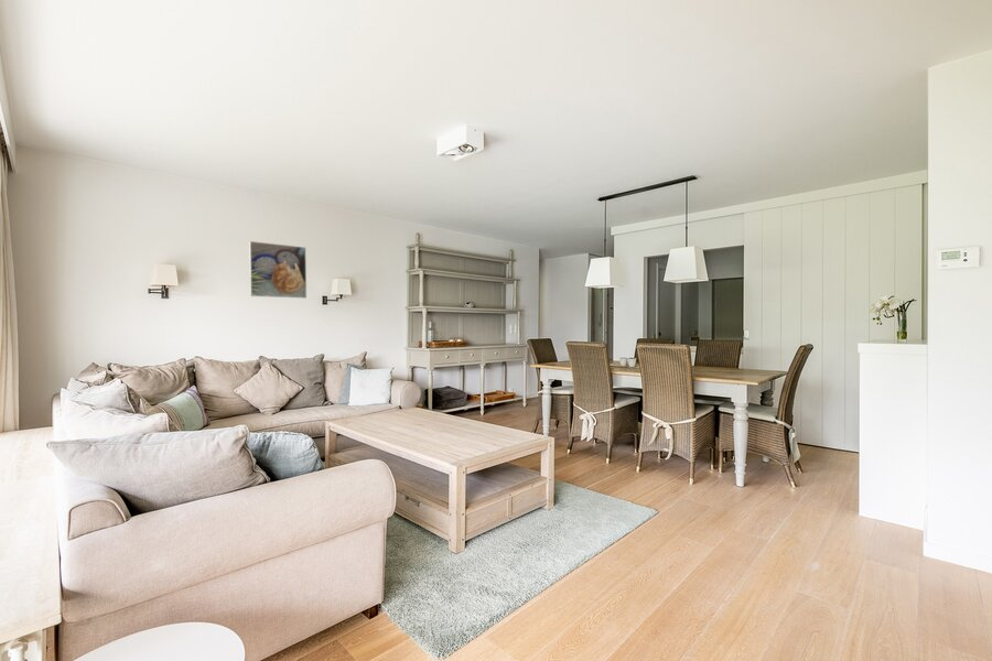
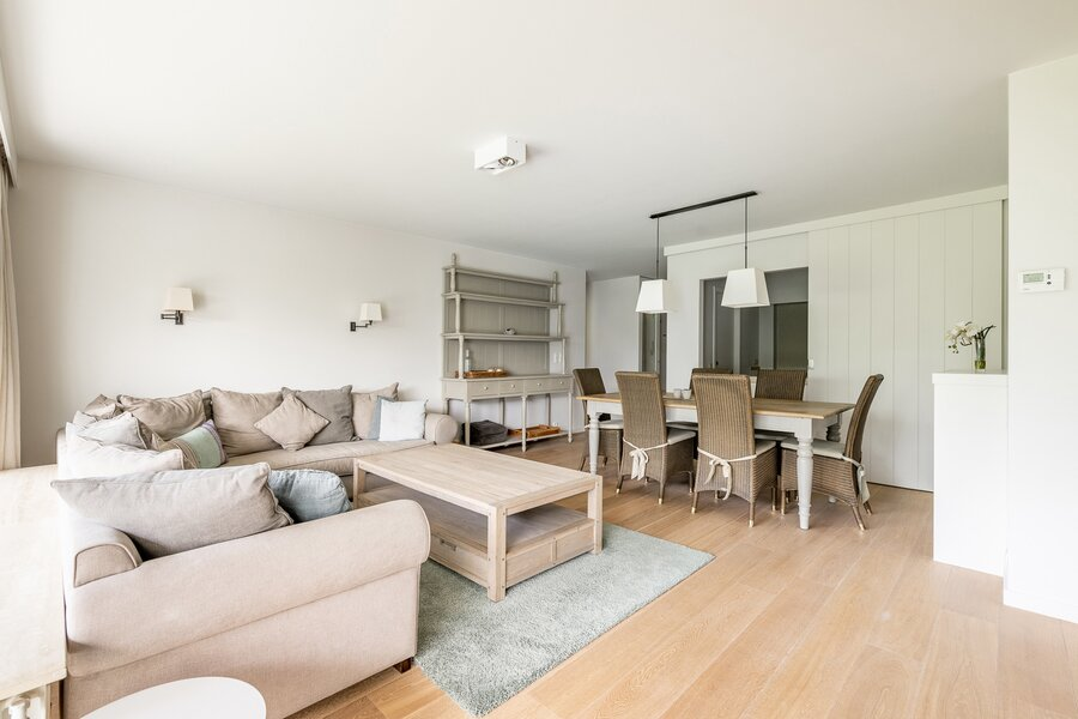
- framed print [248,240,308,300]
